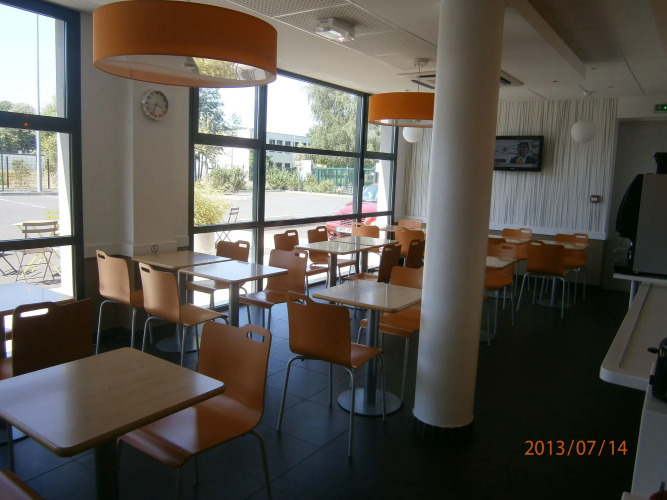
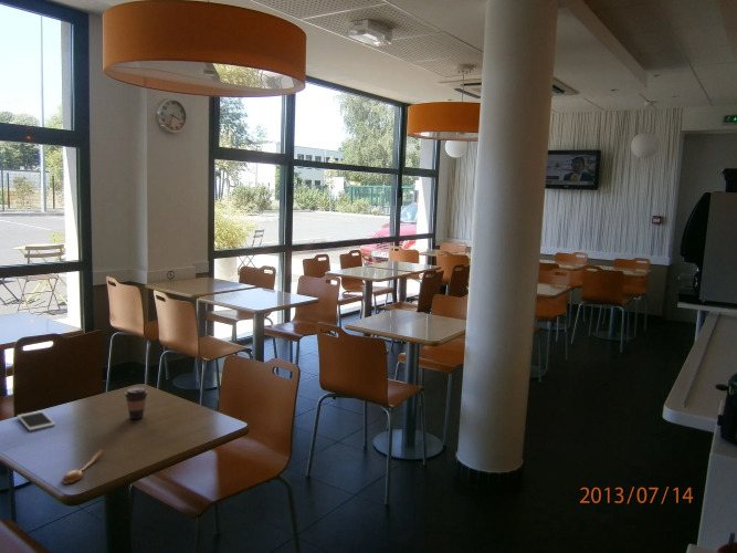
+ coffee cup [124,386,149,420]
+ cell phone [17,409,56,431]
+ spoon [61,448,105,486]
